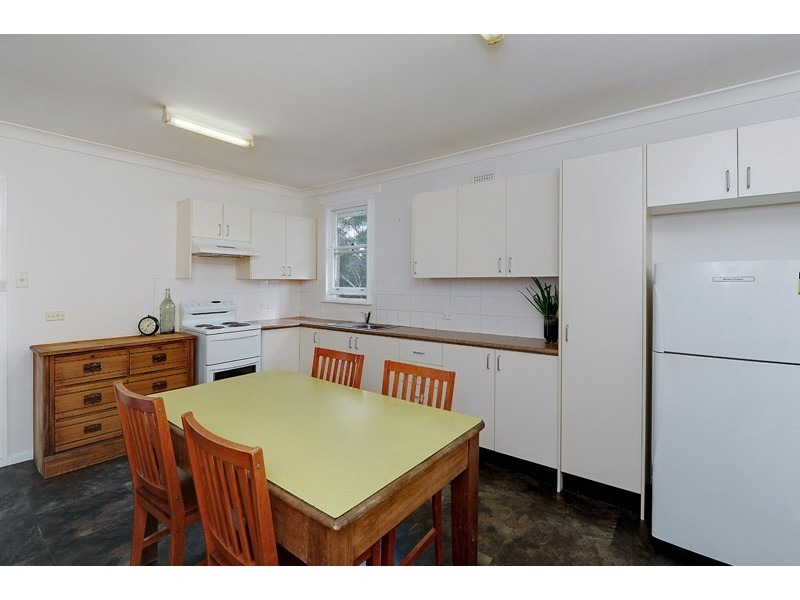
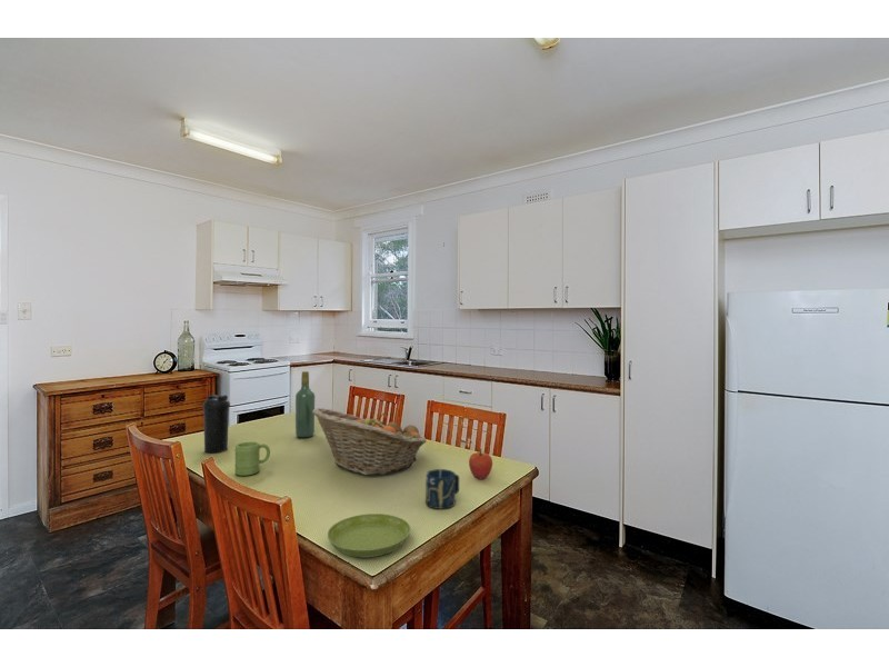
+ cup [424,468,460,510]
+ apple [468,447,493,480]
+ saucer [327,512,411,558]
+ wine bottle [294,370,316,438]
+ fruit basket [312,407,428,476]
+ water bottle [201,394,231,454]
+ mug [233,440,271,477]
